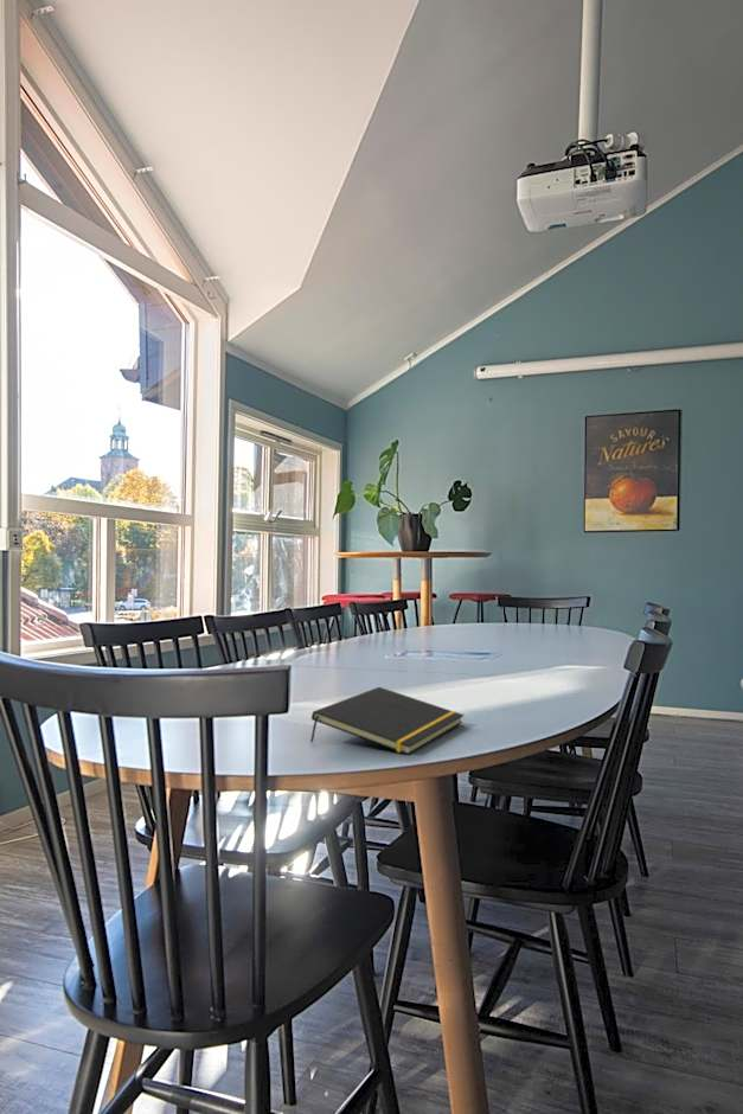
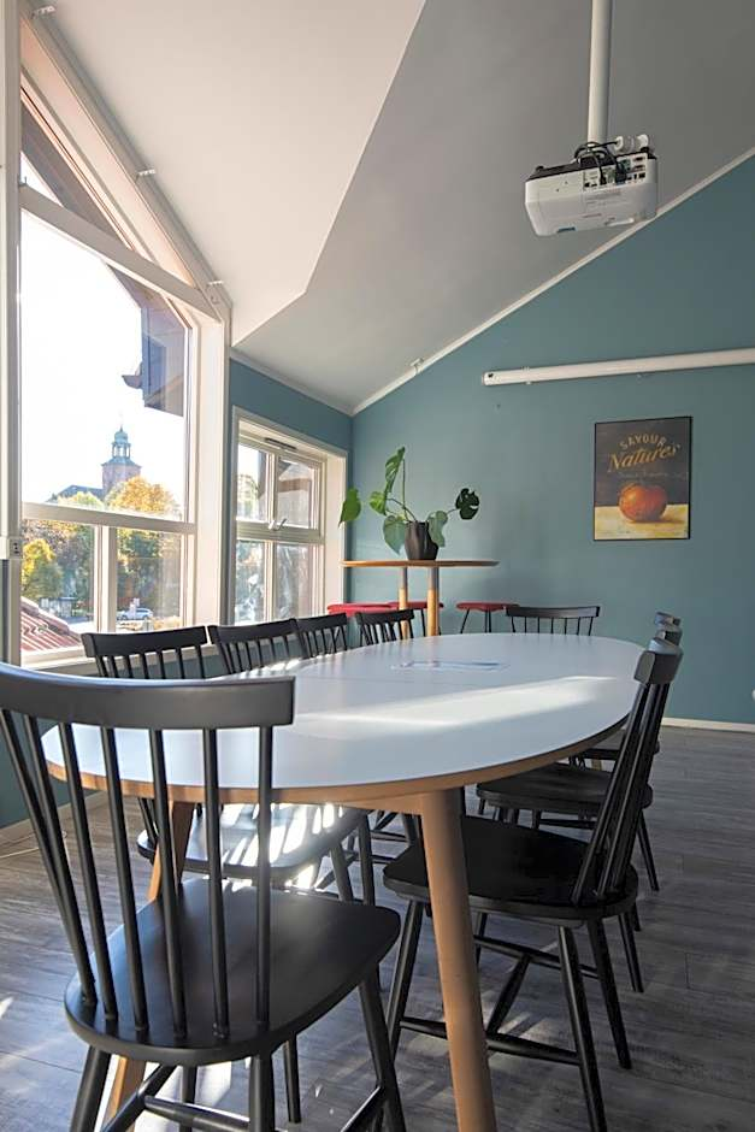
- notepad [309,686,465,756]
